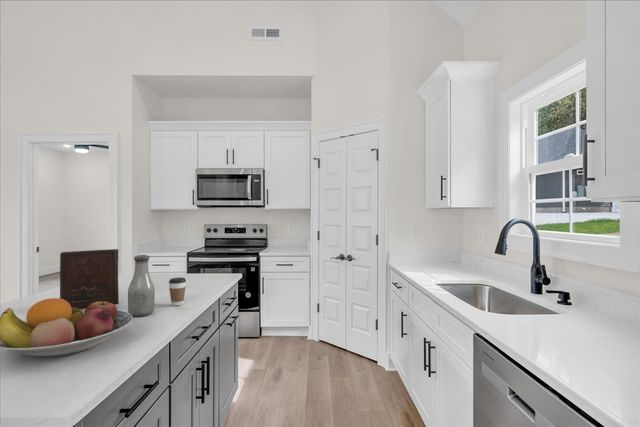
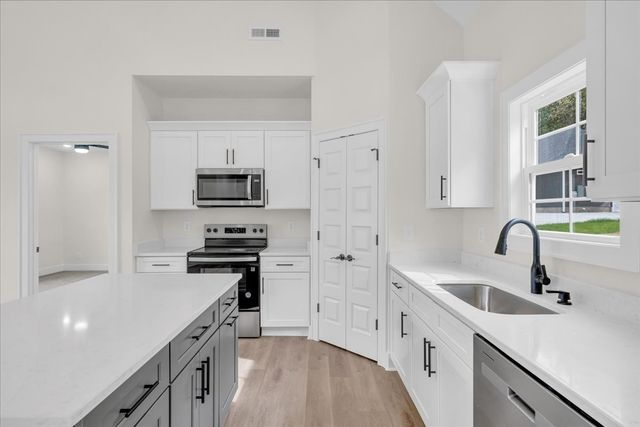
- book [59,248,120,310]
- coffee cup [168,277,187,307]
- fruit bowl [0,297,134,358]
- bottle [127,254,156,318]
